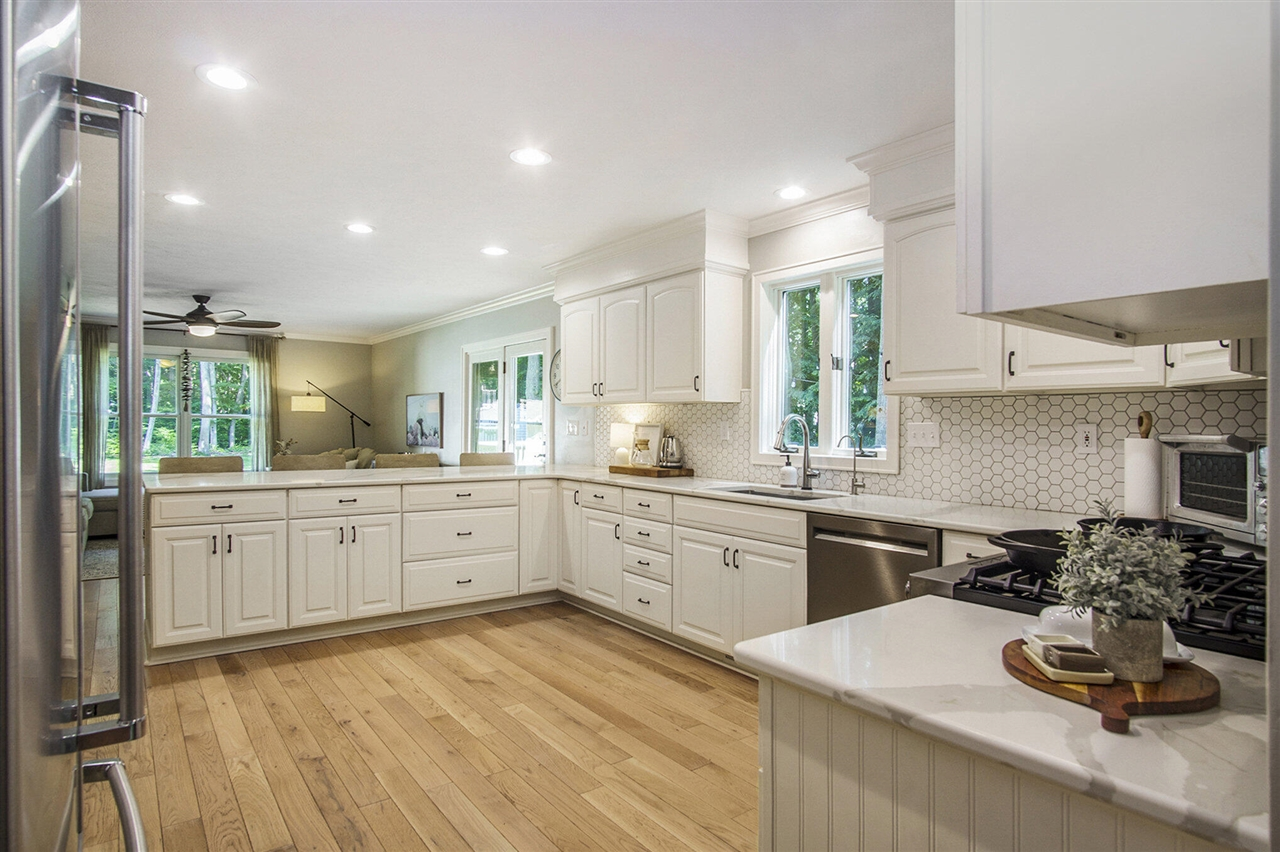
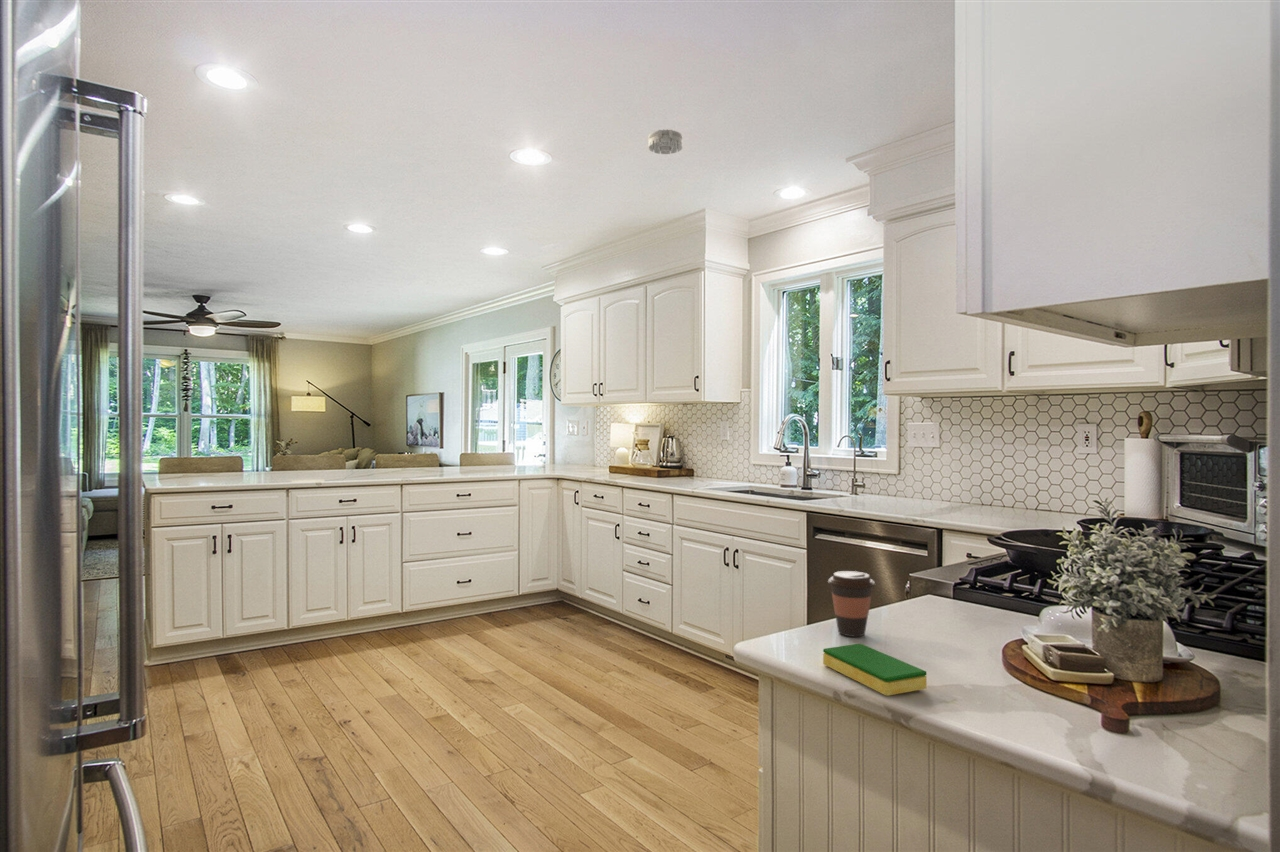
+ smoke detector [647,128,684,155]
+ coffee cup [827,570,876,638]
+ dish sponge [822,643,927,697]
